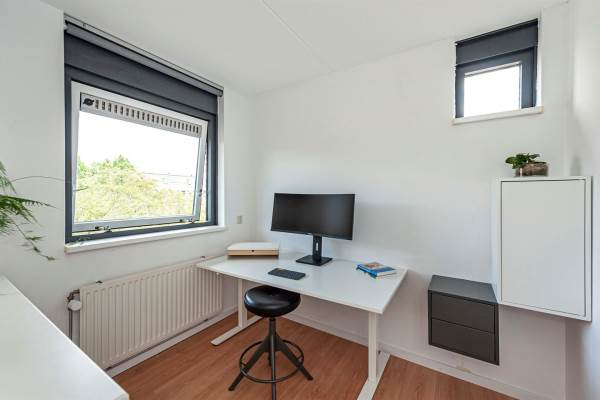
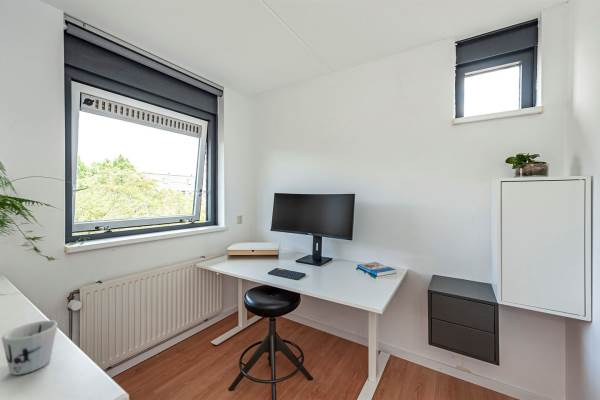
+ mug [1,319,58,376]
